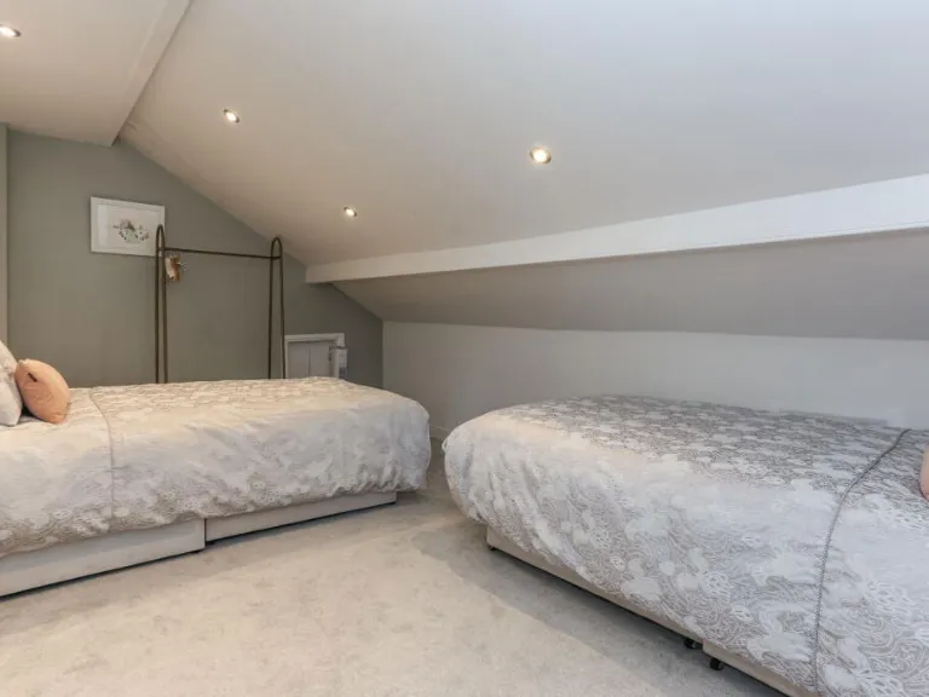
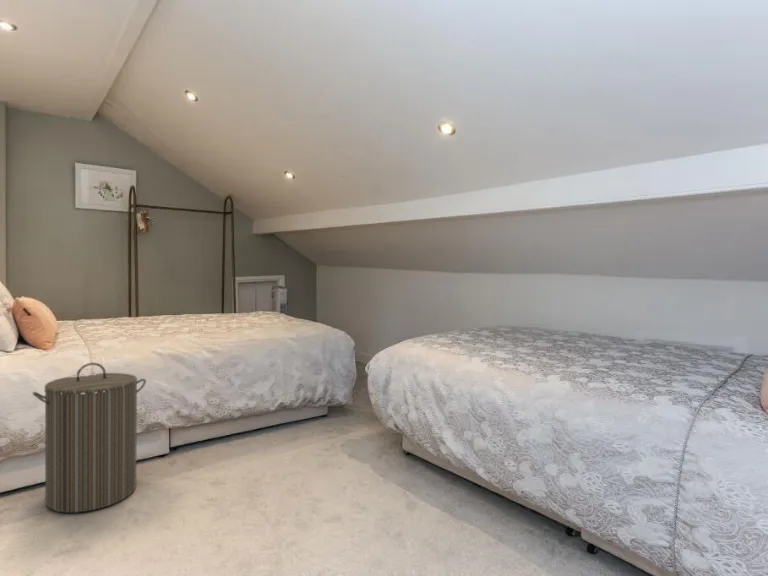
+ laundry hamper [32,362,147,514]
